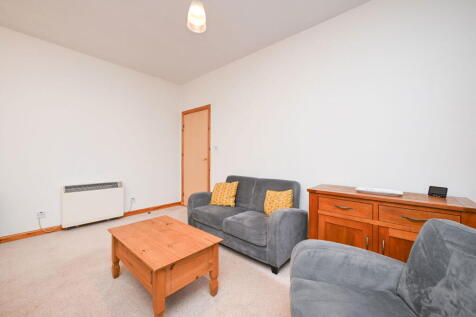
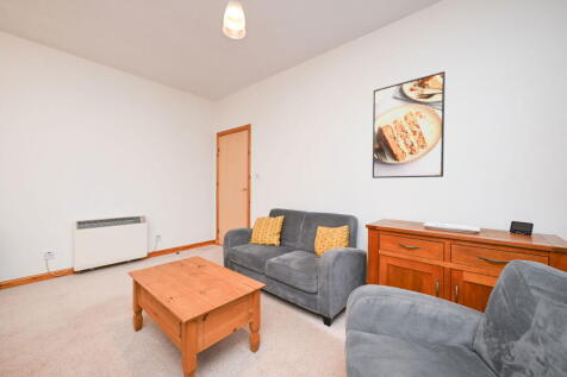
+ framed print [372,70,447,180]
